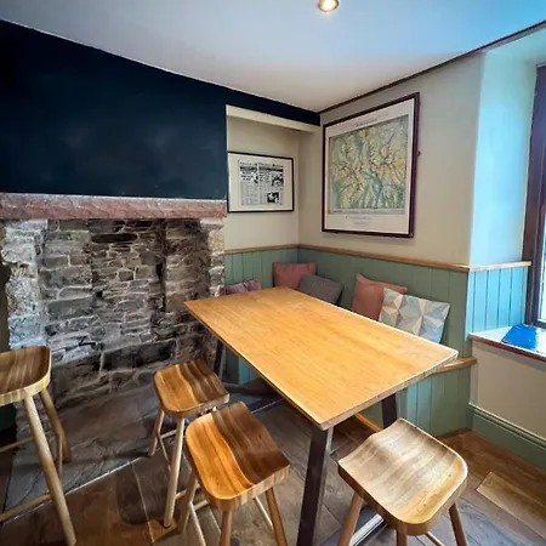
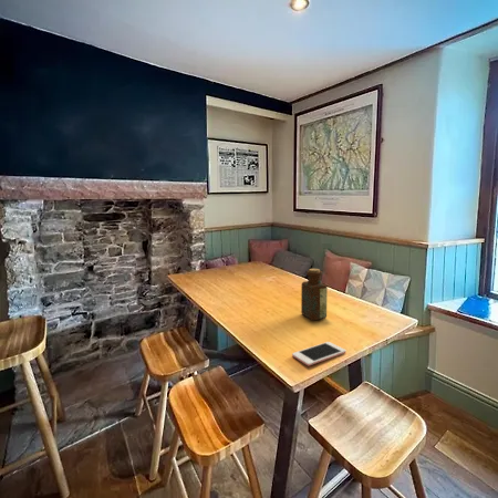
+ bottle [300,268,329,321]
+ cell phone [291,341,346,367]
